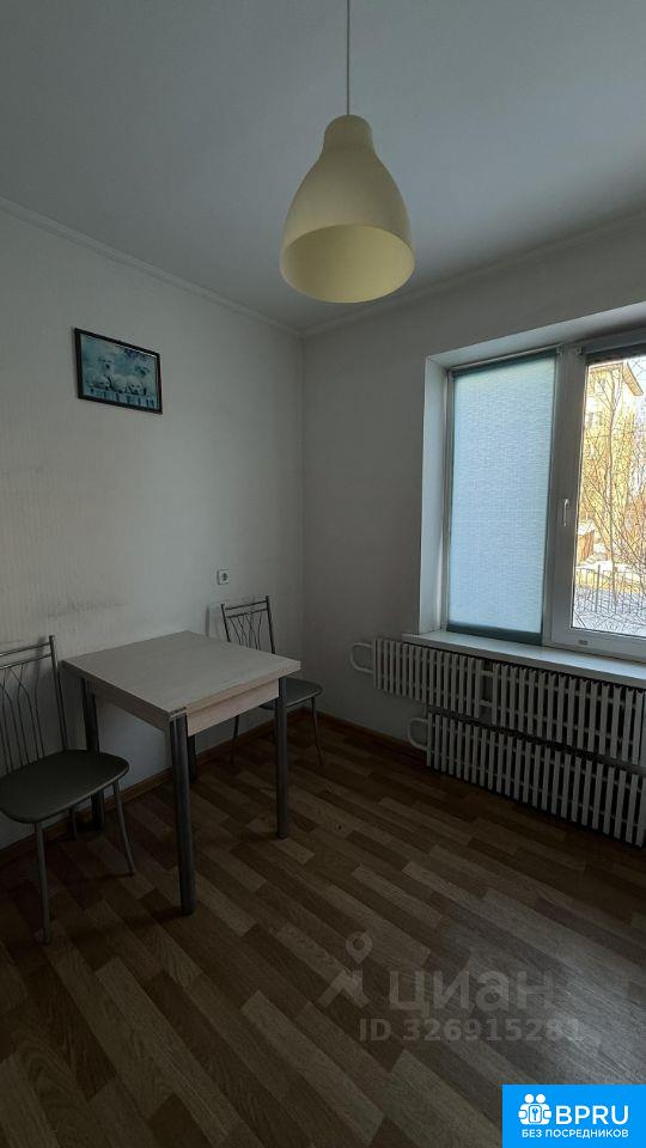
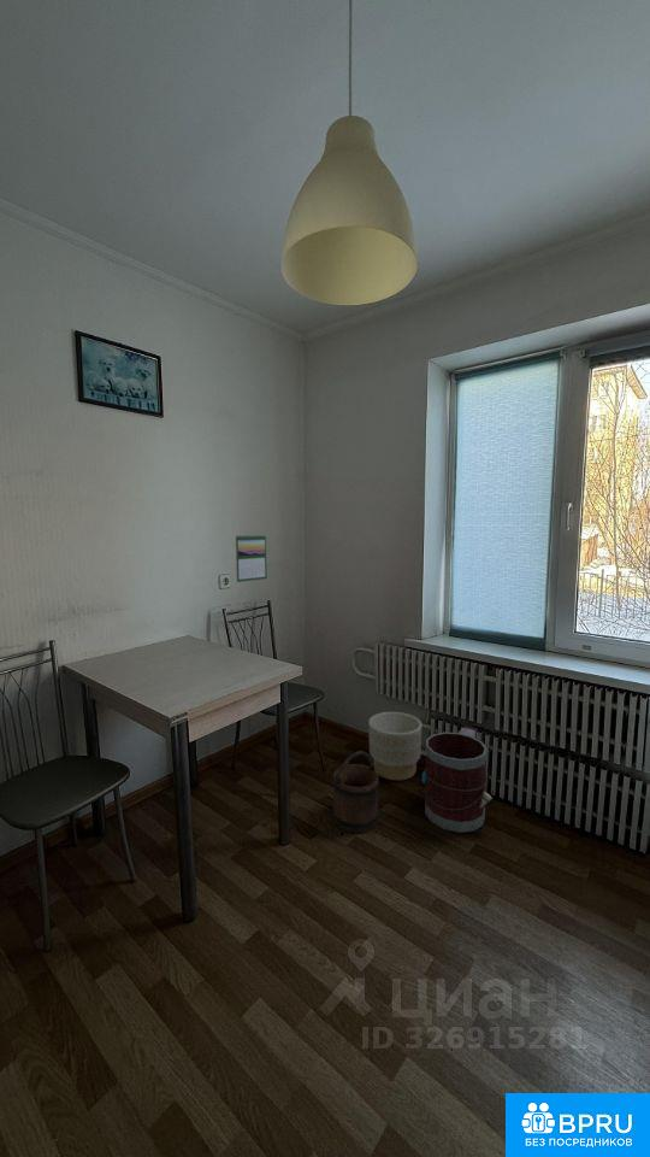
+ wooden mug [421,724,494,834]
+ planter [368,711,422,782]
+ calendar [235,533,268,583]
+ bucket [331,750,380,834]
